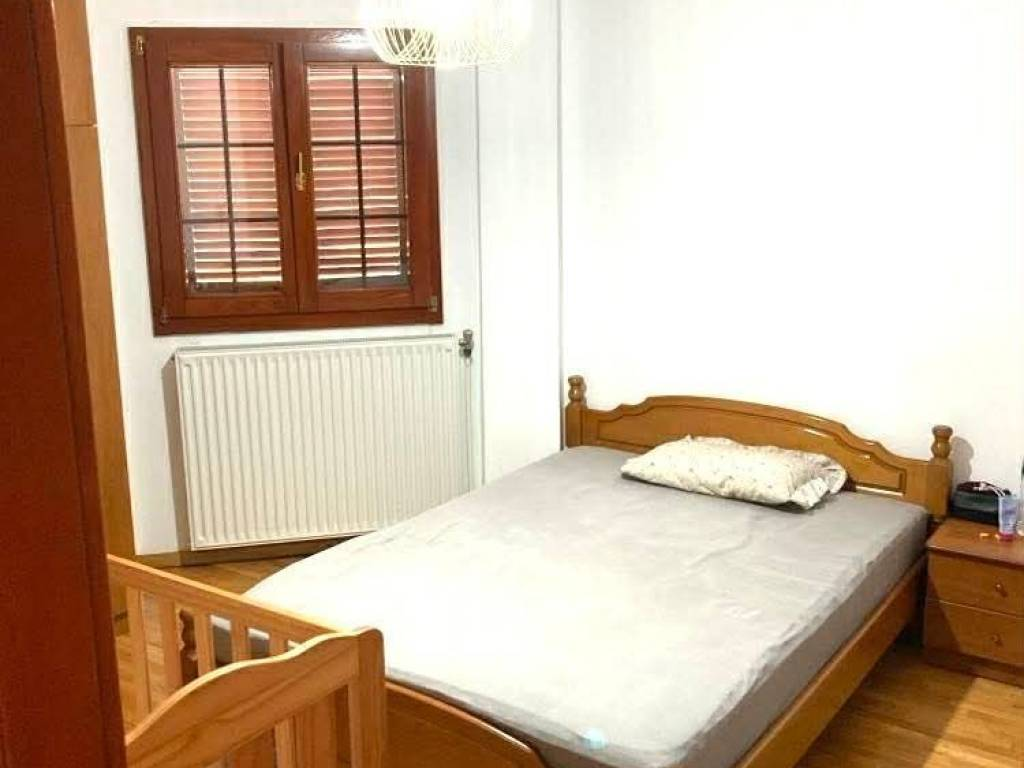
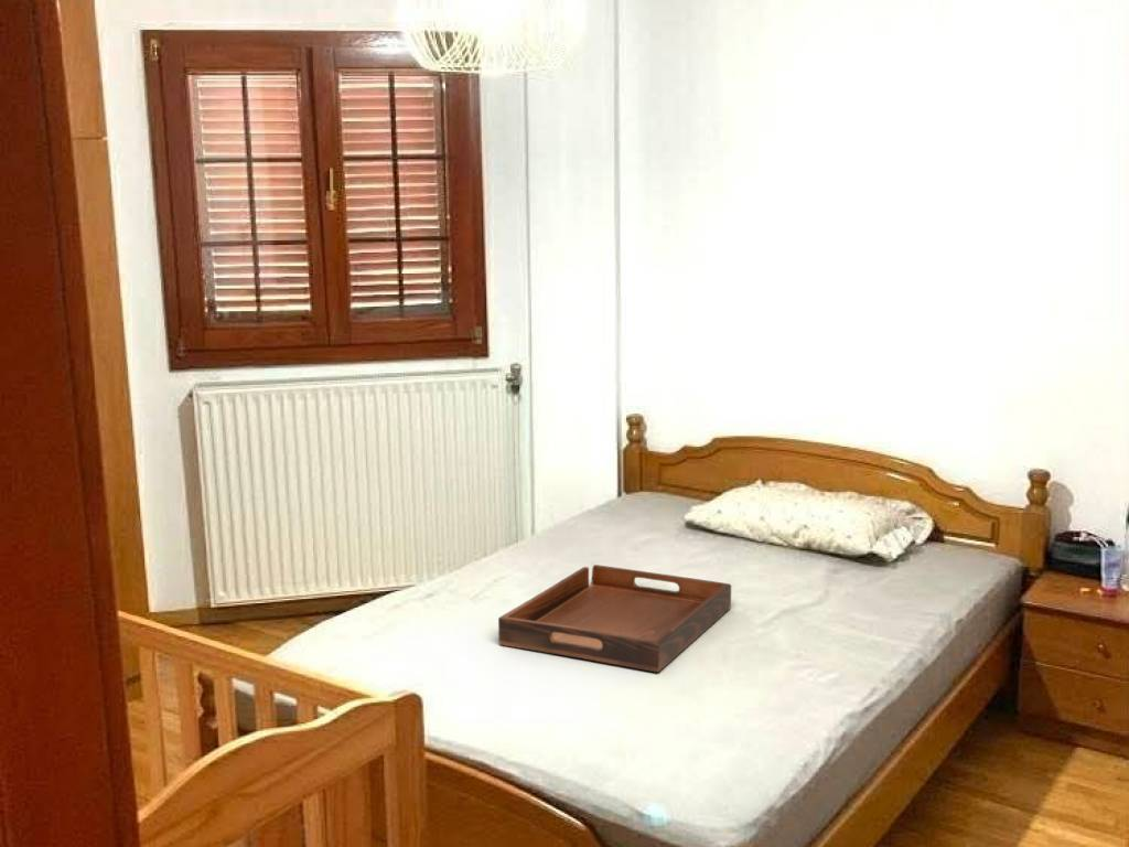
+ serving tray [497,564,732,674]
